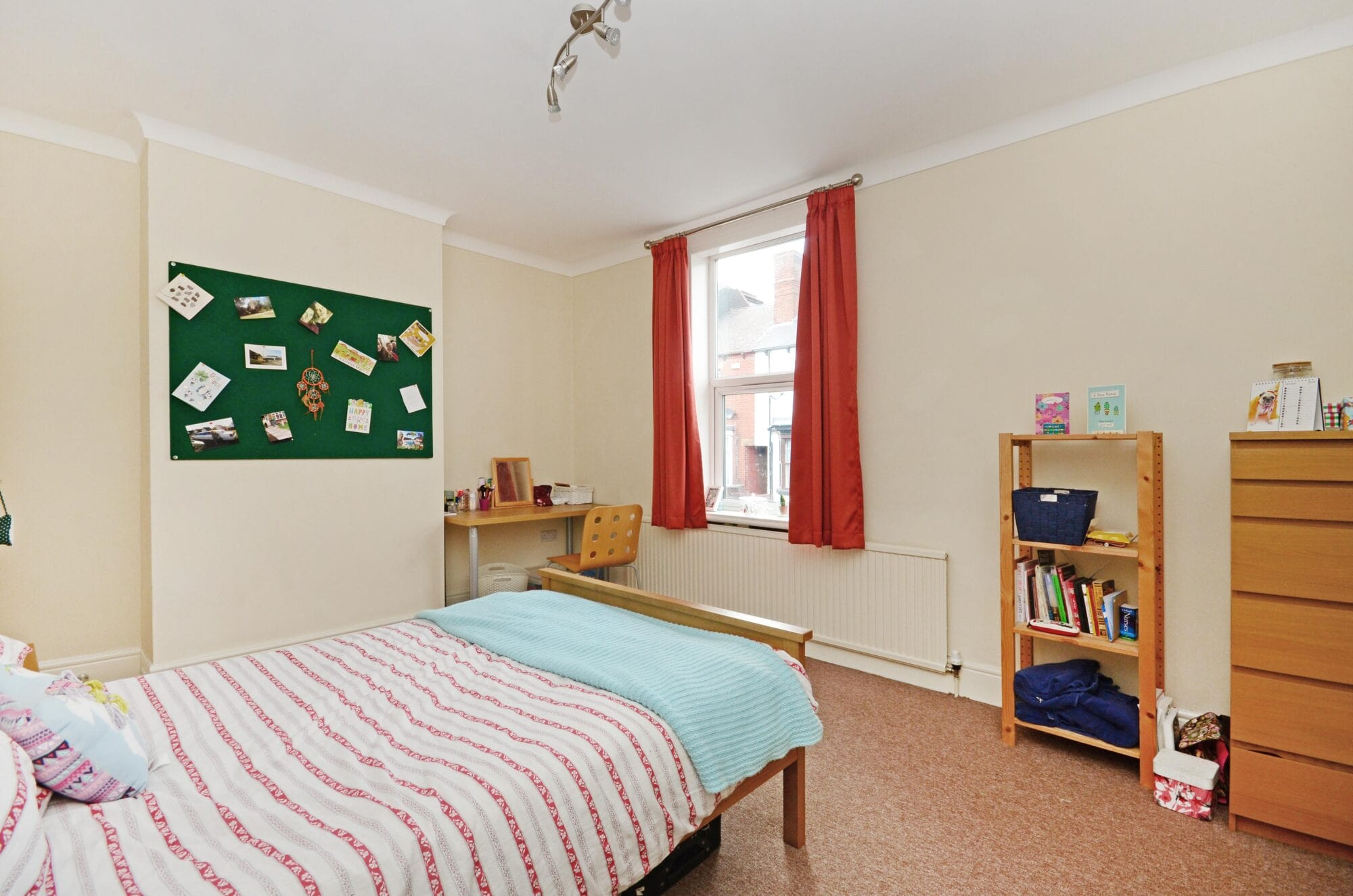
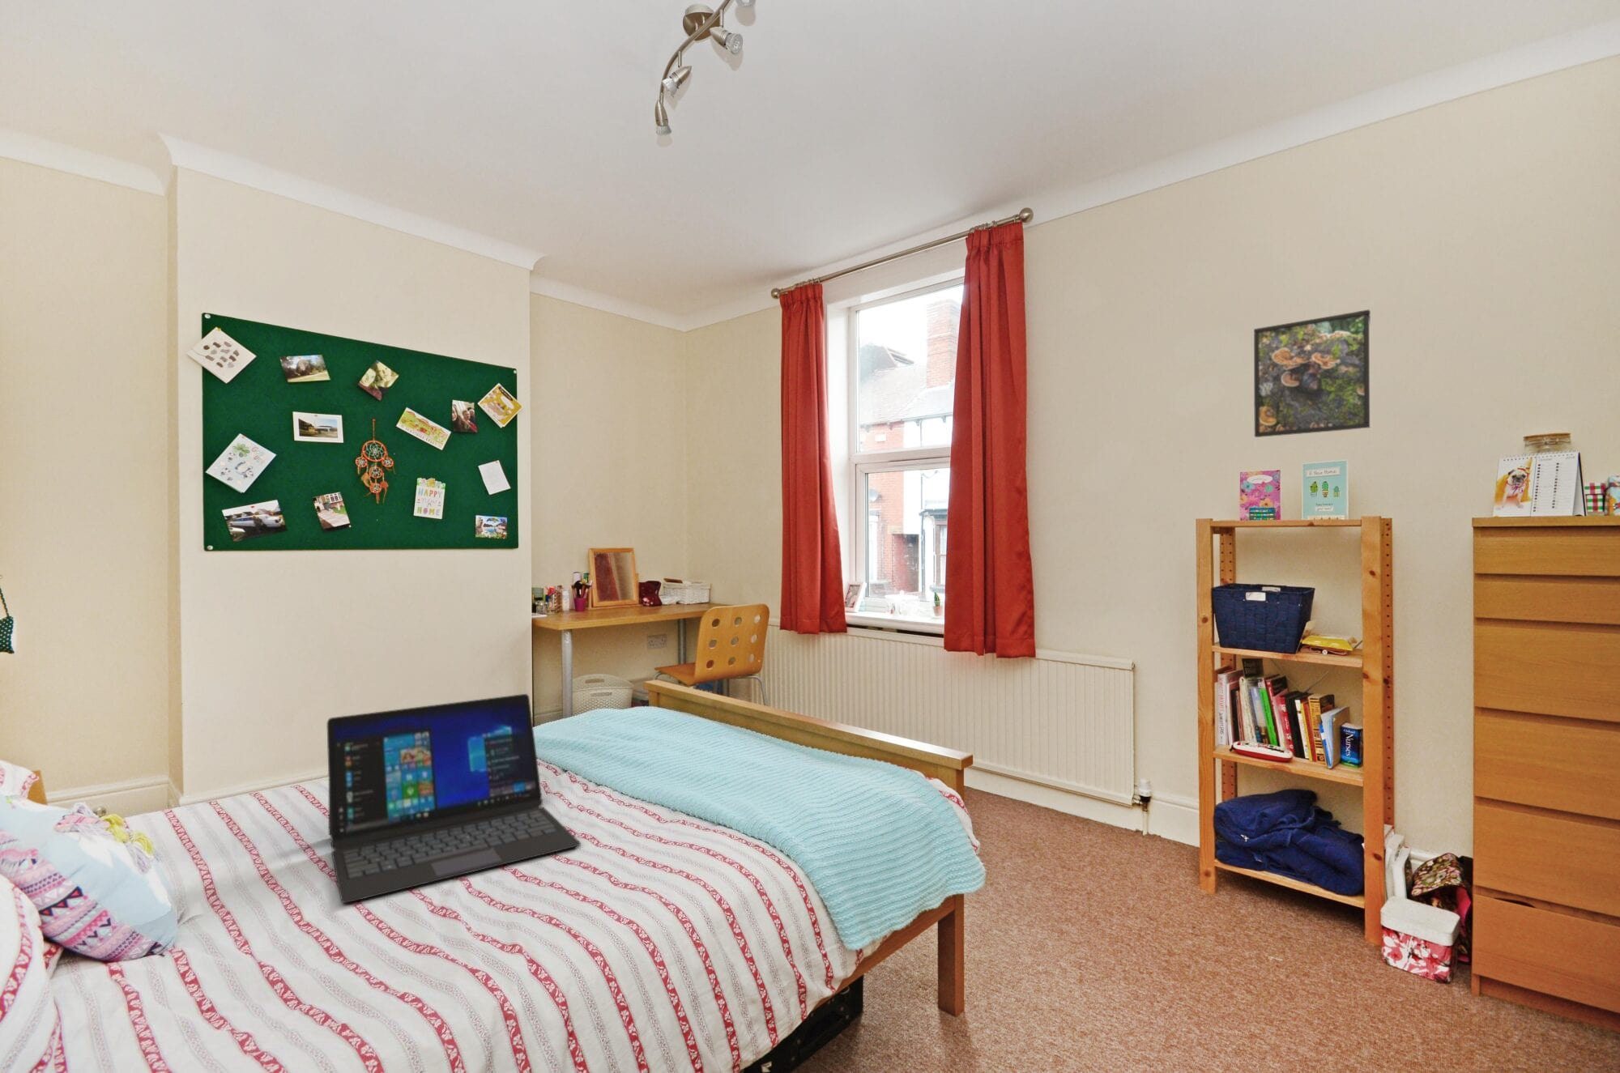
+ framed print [1254,309,1371,438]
+ laptop [327,693,582,904]
